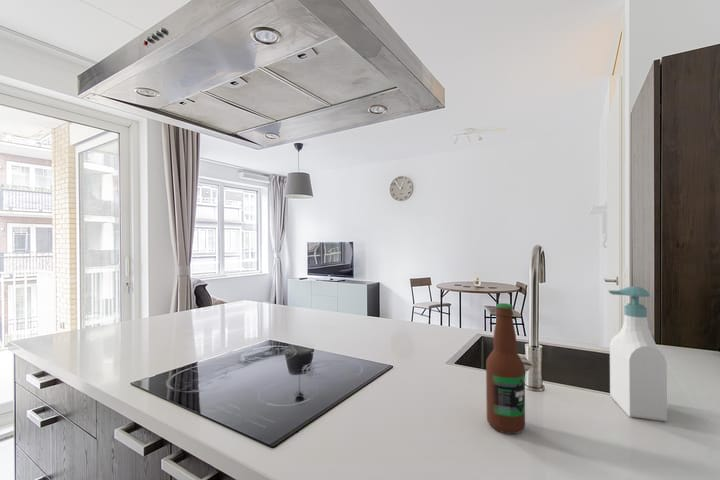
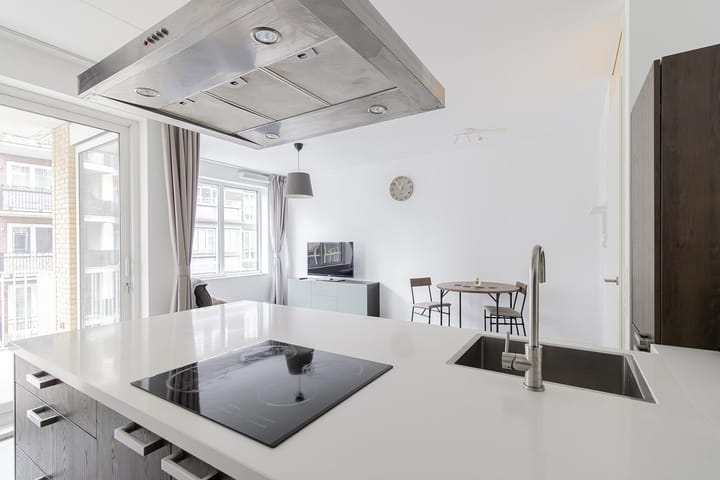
- soap bottle [607,285,668,422]
- bottle [485,302,526,435]
